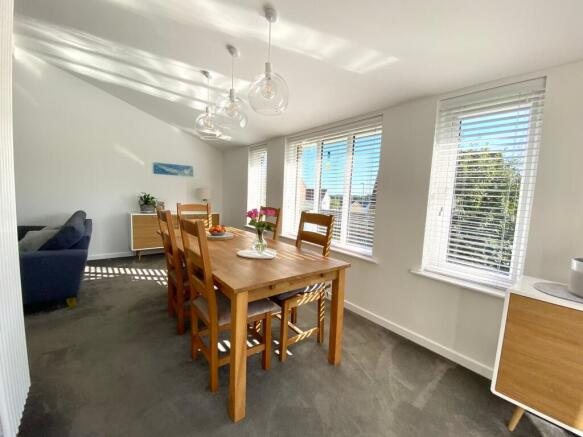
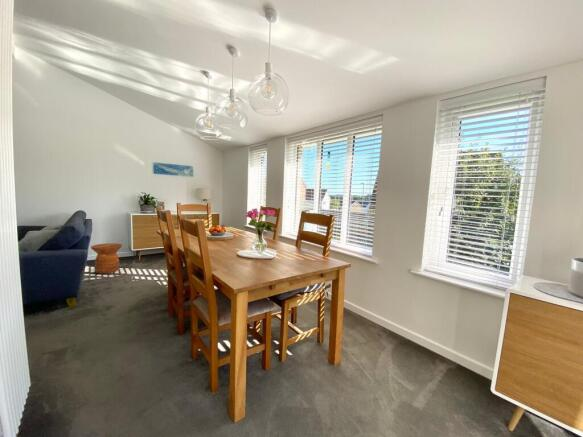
+ side table [90,242,123,275]
